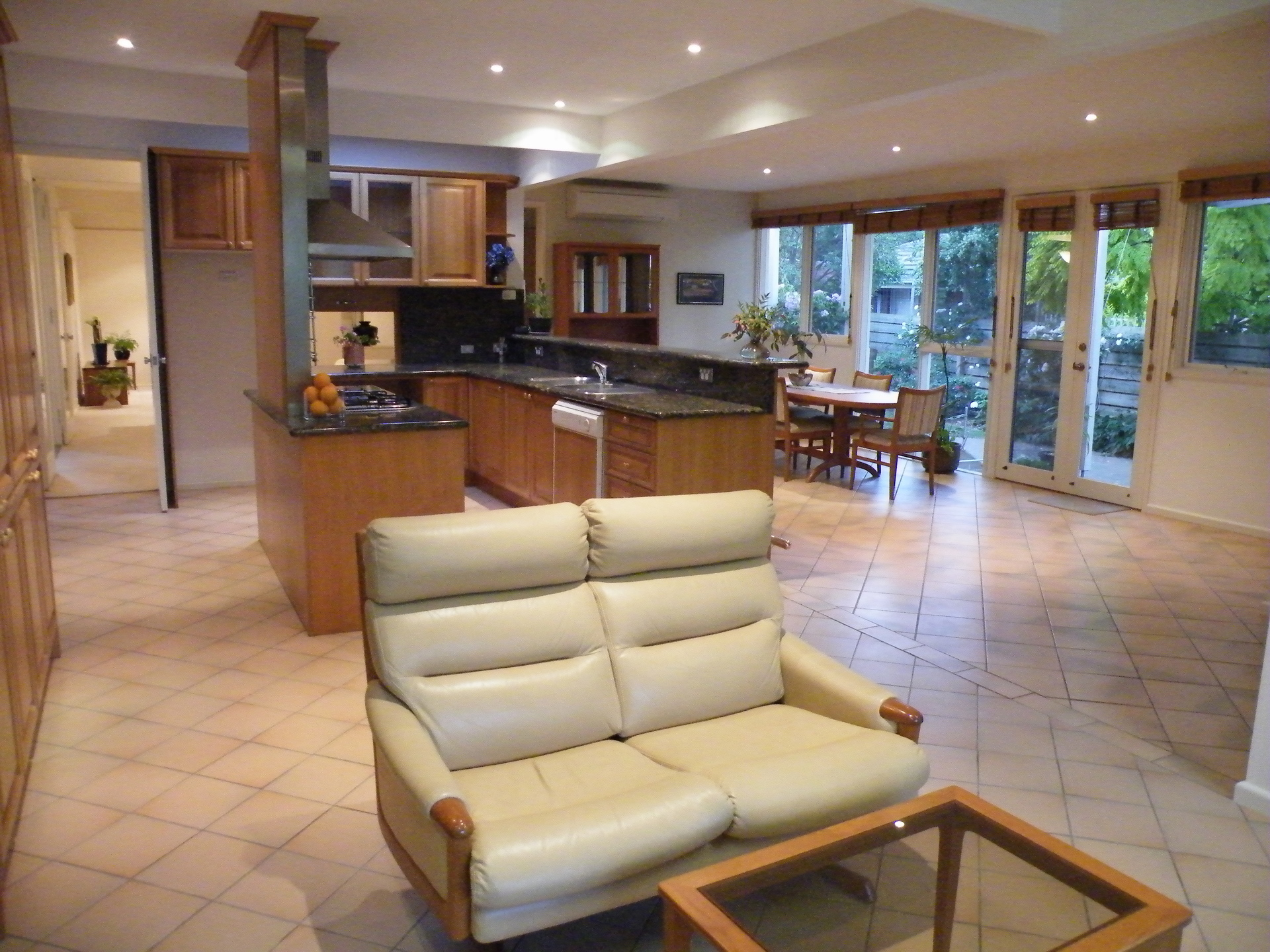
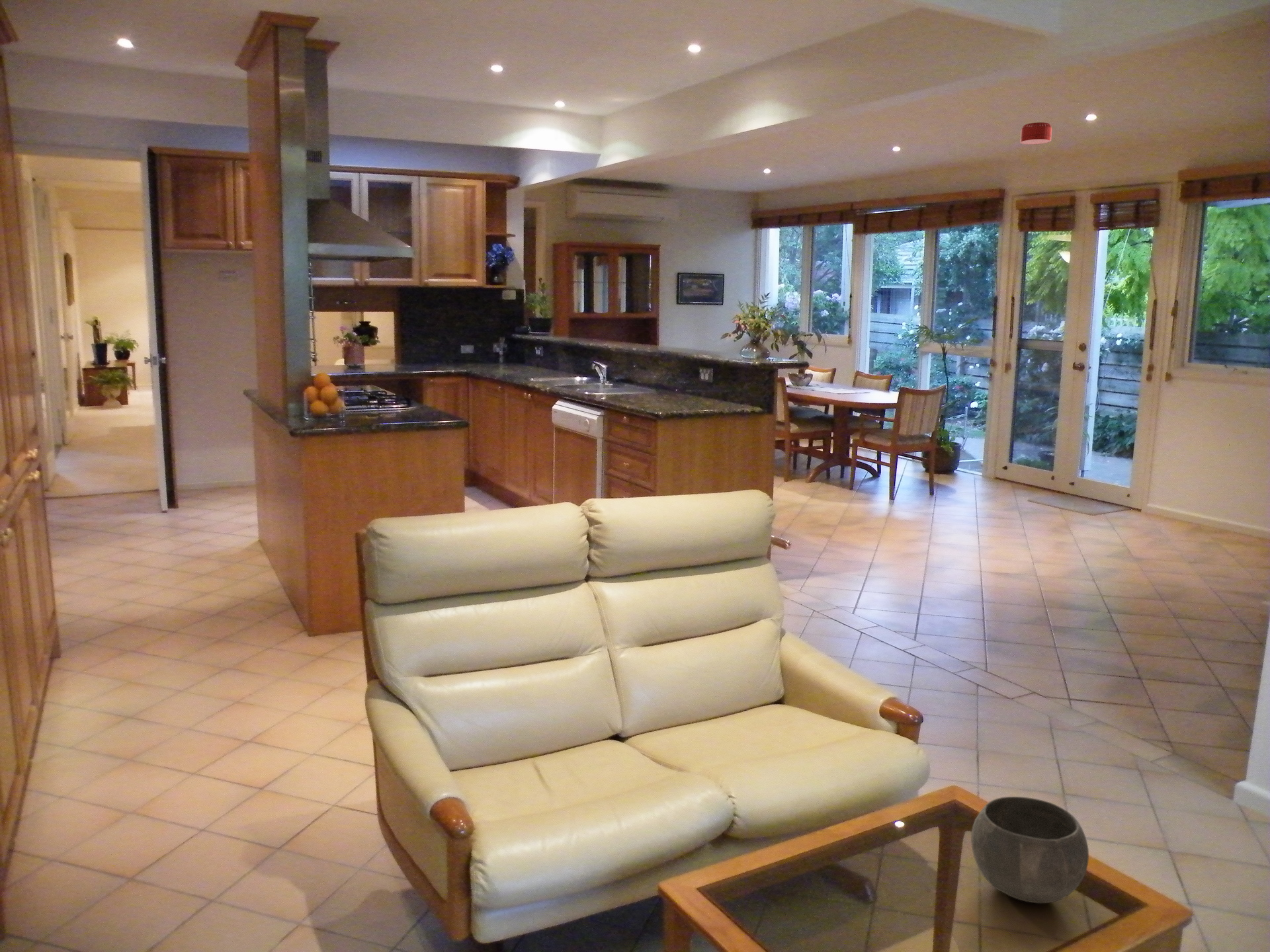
+ bowl [970,796,1089,904]
+ smoke detector [1020,122,1052,145]
